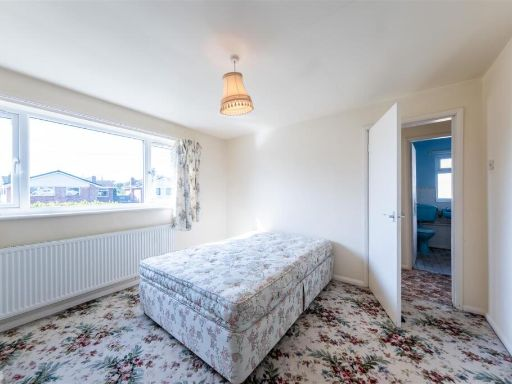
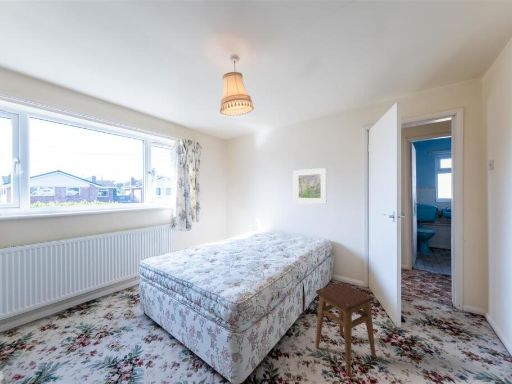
+ stool [314,281,377,376]
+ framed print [293,167,328,205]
